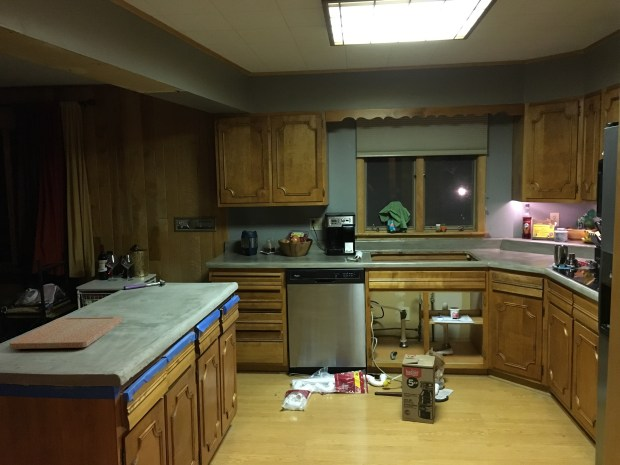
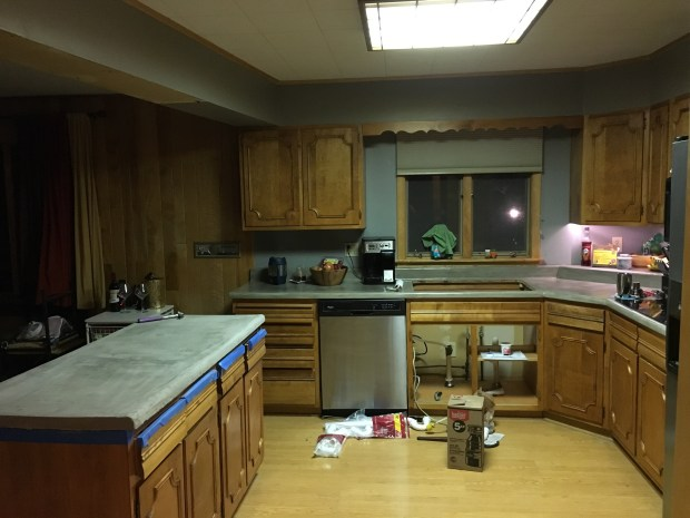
- cutting board [9,316,123,350]
